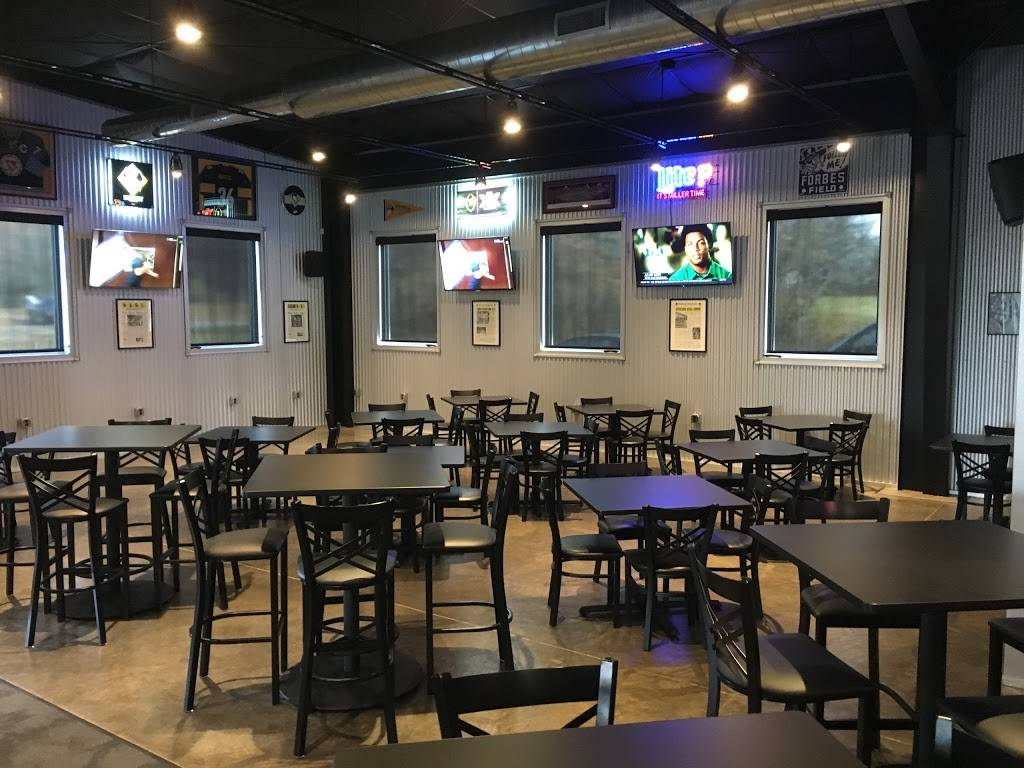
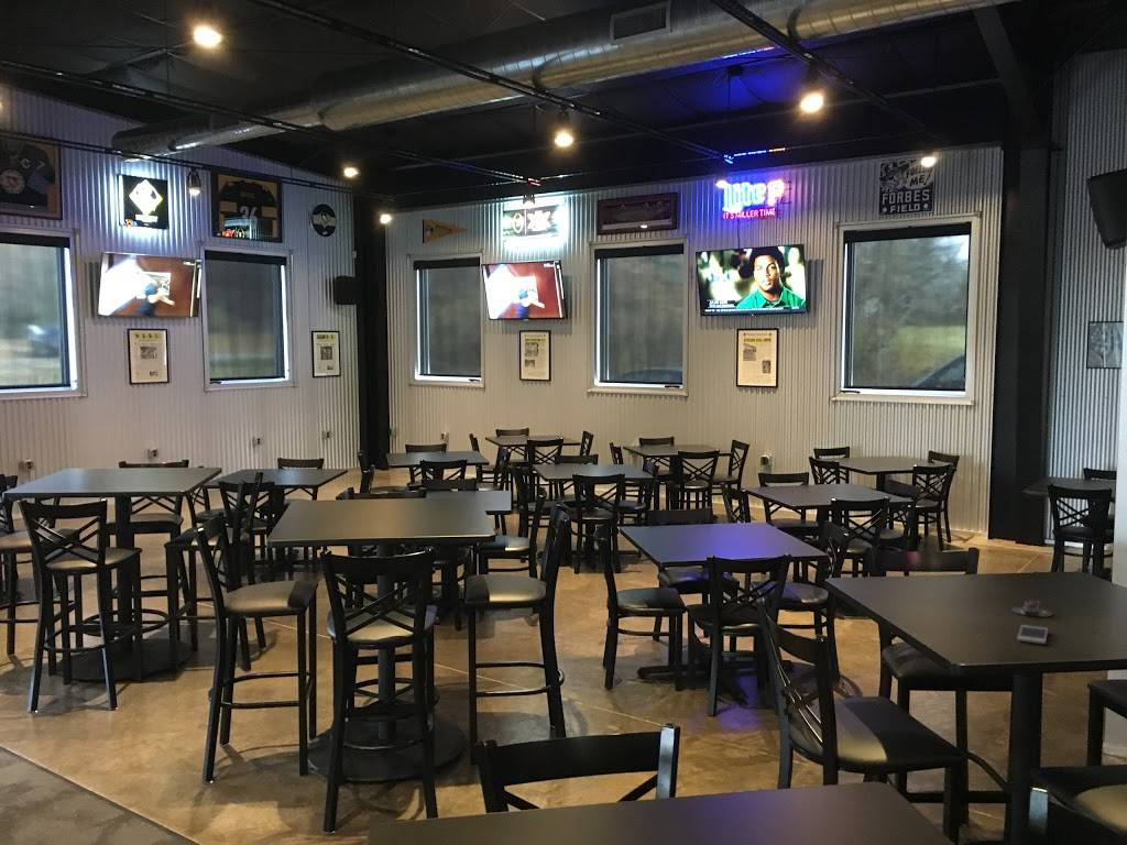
+ smartphone [1017,624,1049,645]
+ candle [1010,599,1053,618]
